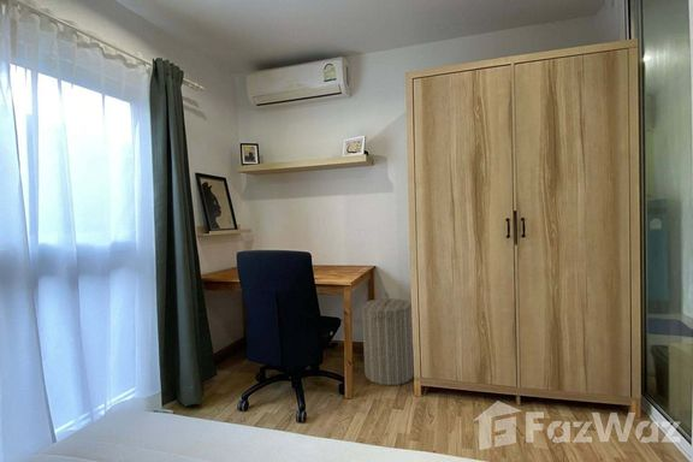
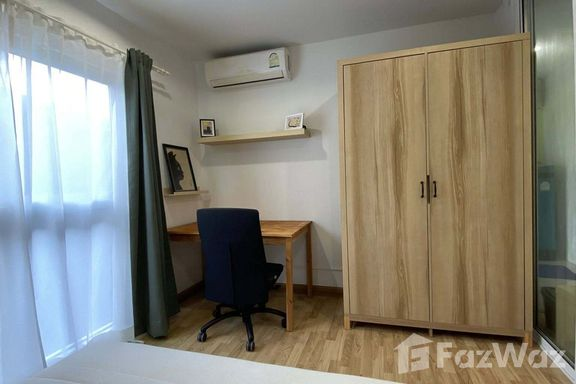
- laundry hamper [361,291,415,386]
